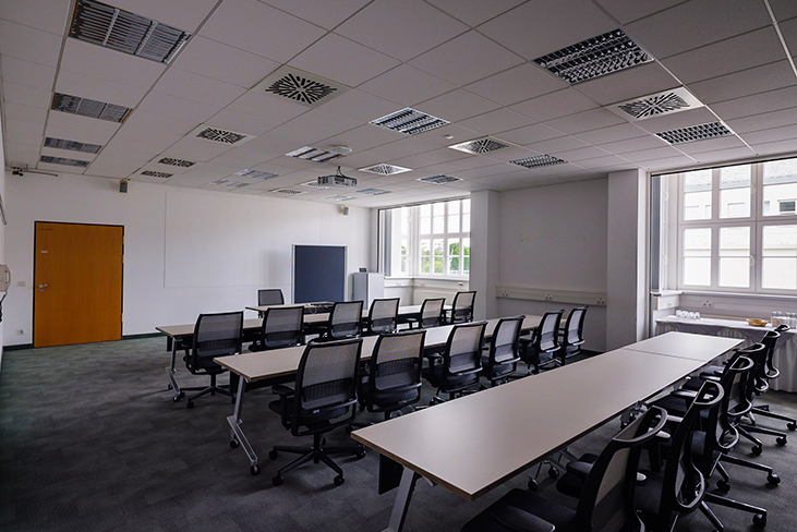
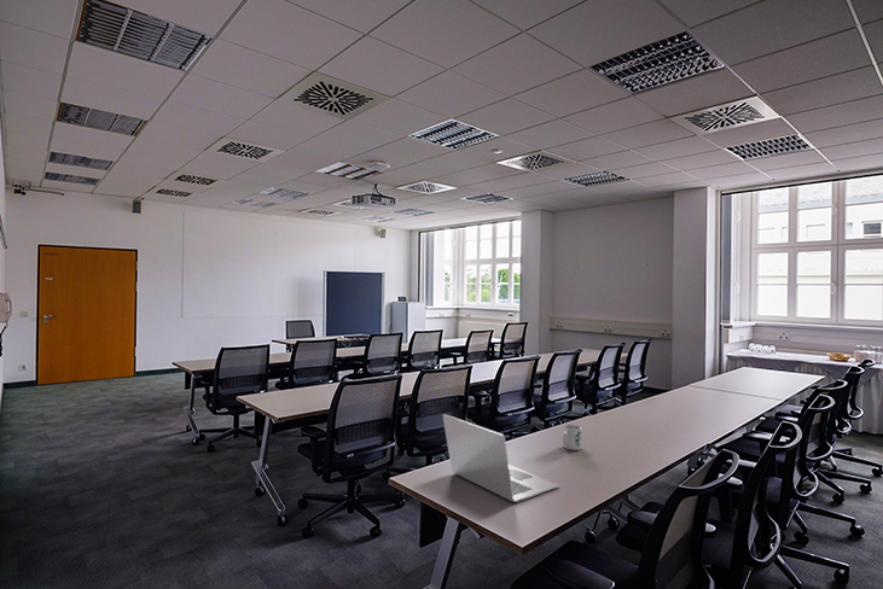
+ mug [562,424,583,451]
+ laptop [442,413,560,503]
